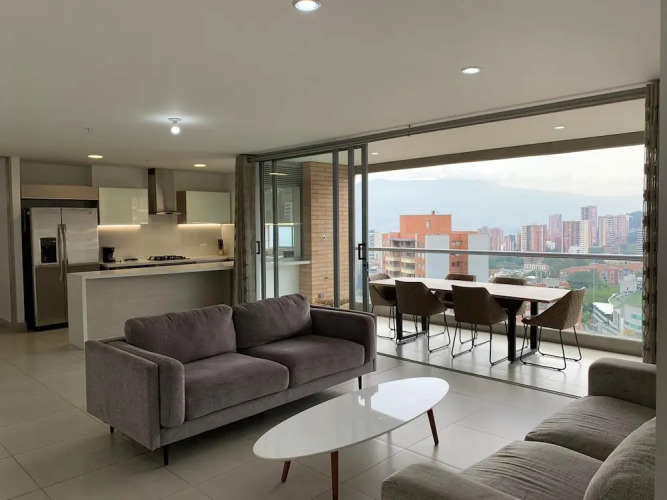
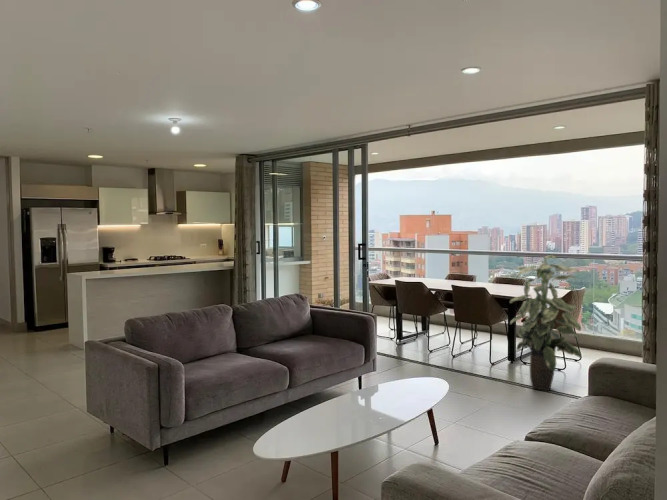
+ indoor plant [509,255,582,392]
